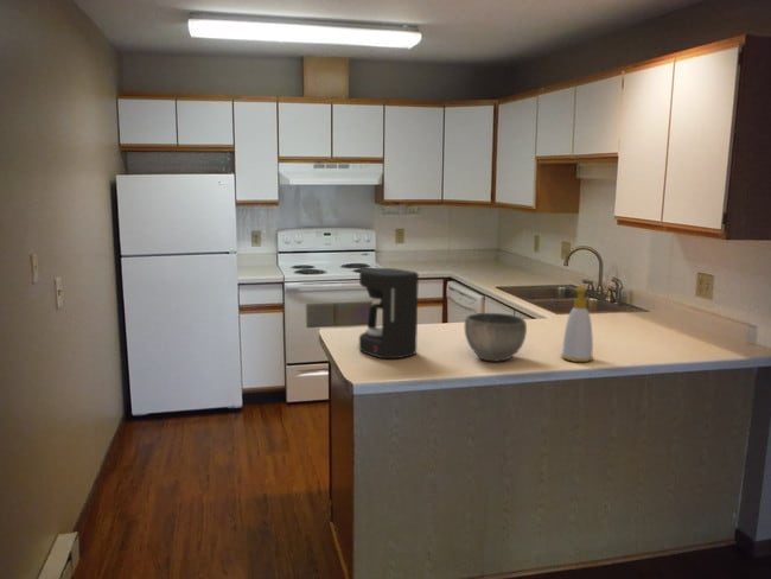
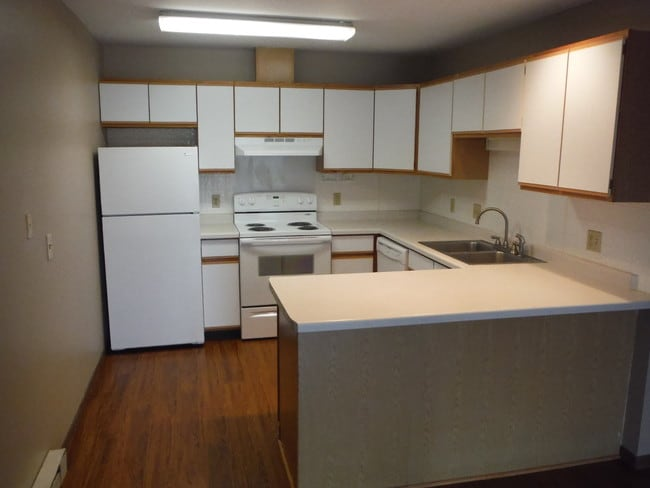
- soap bottle [560,285,594,363]
- coffee maker [358,267,420,360]
- bowl [464,312,528,363]
